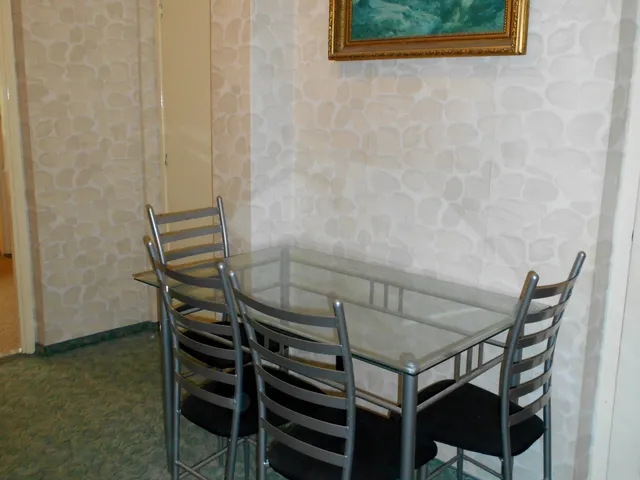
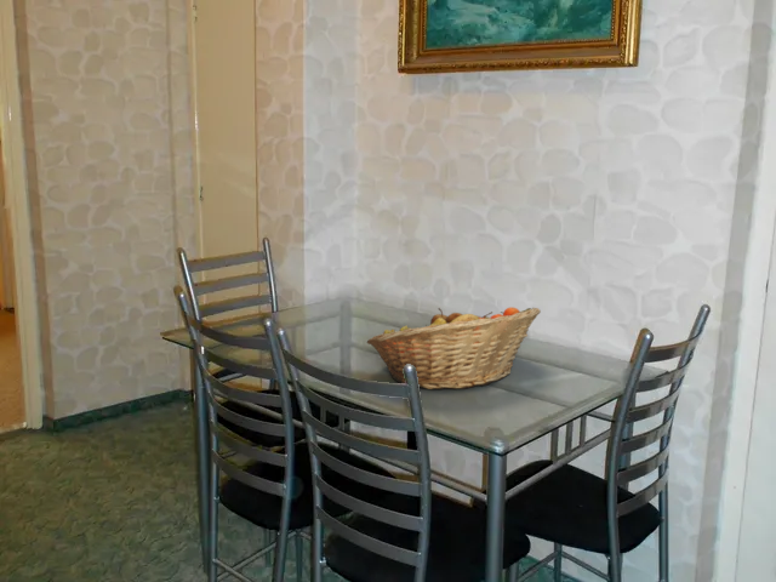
+ fruit basket [366,306,542,390]
